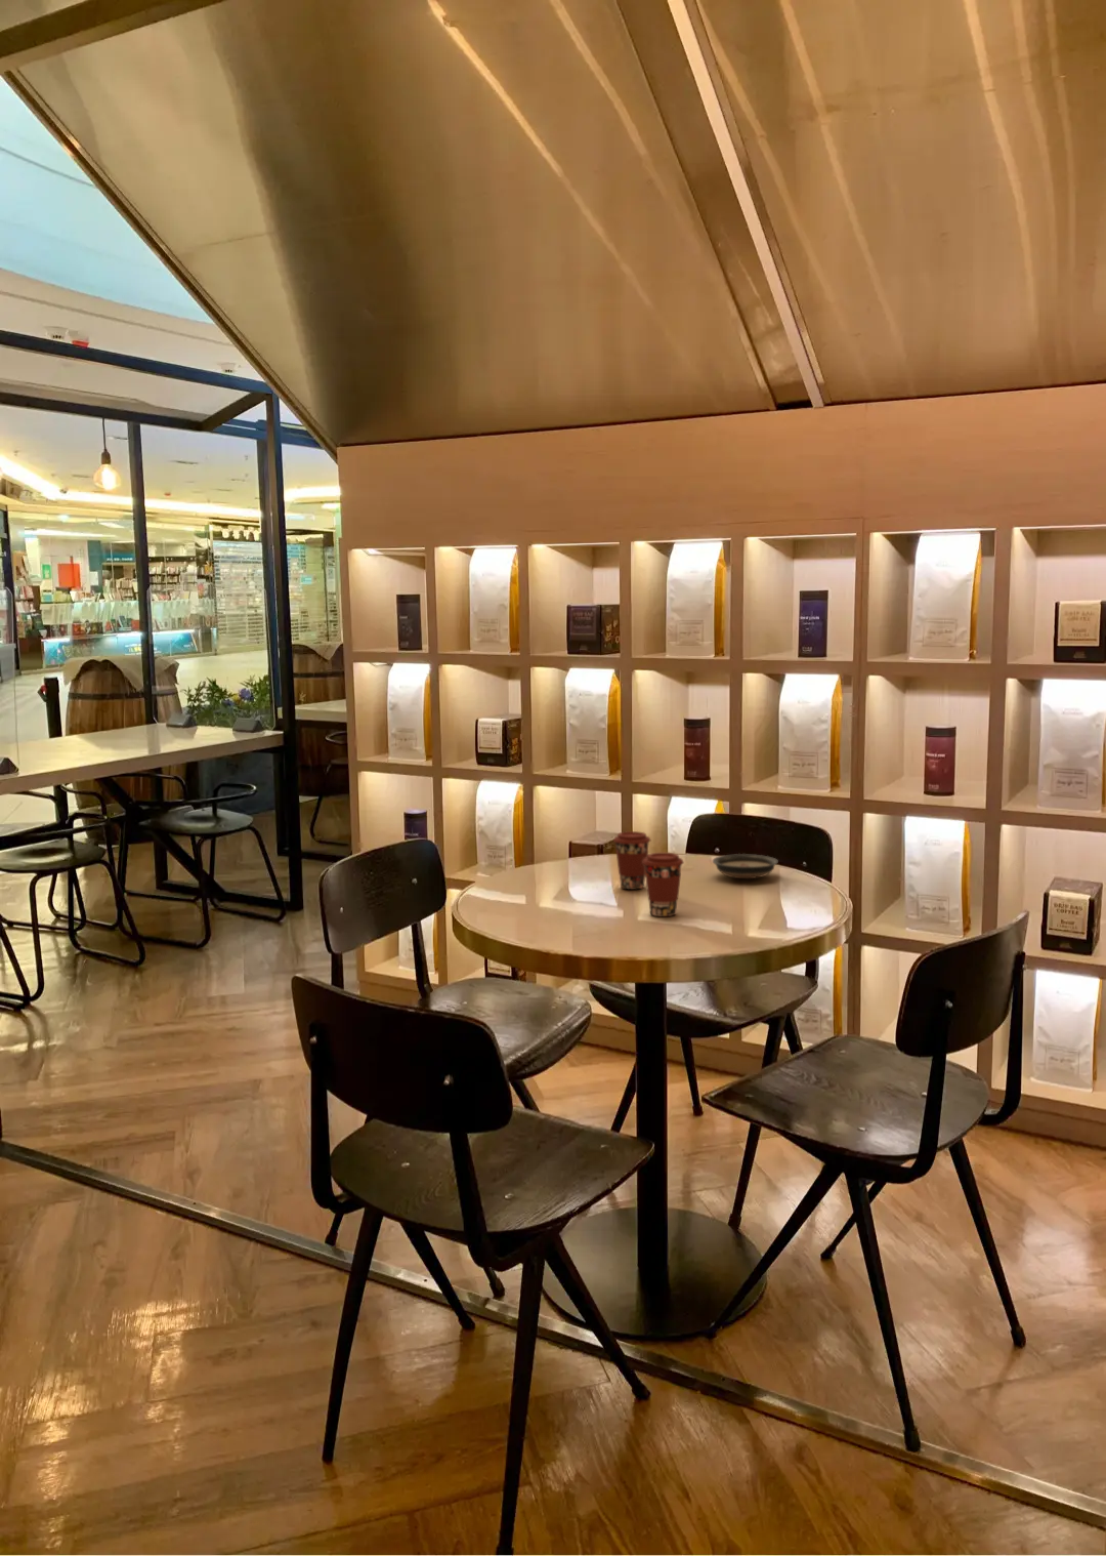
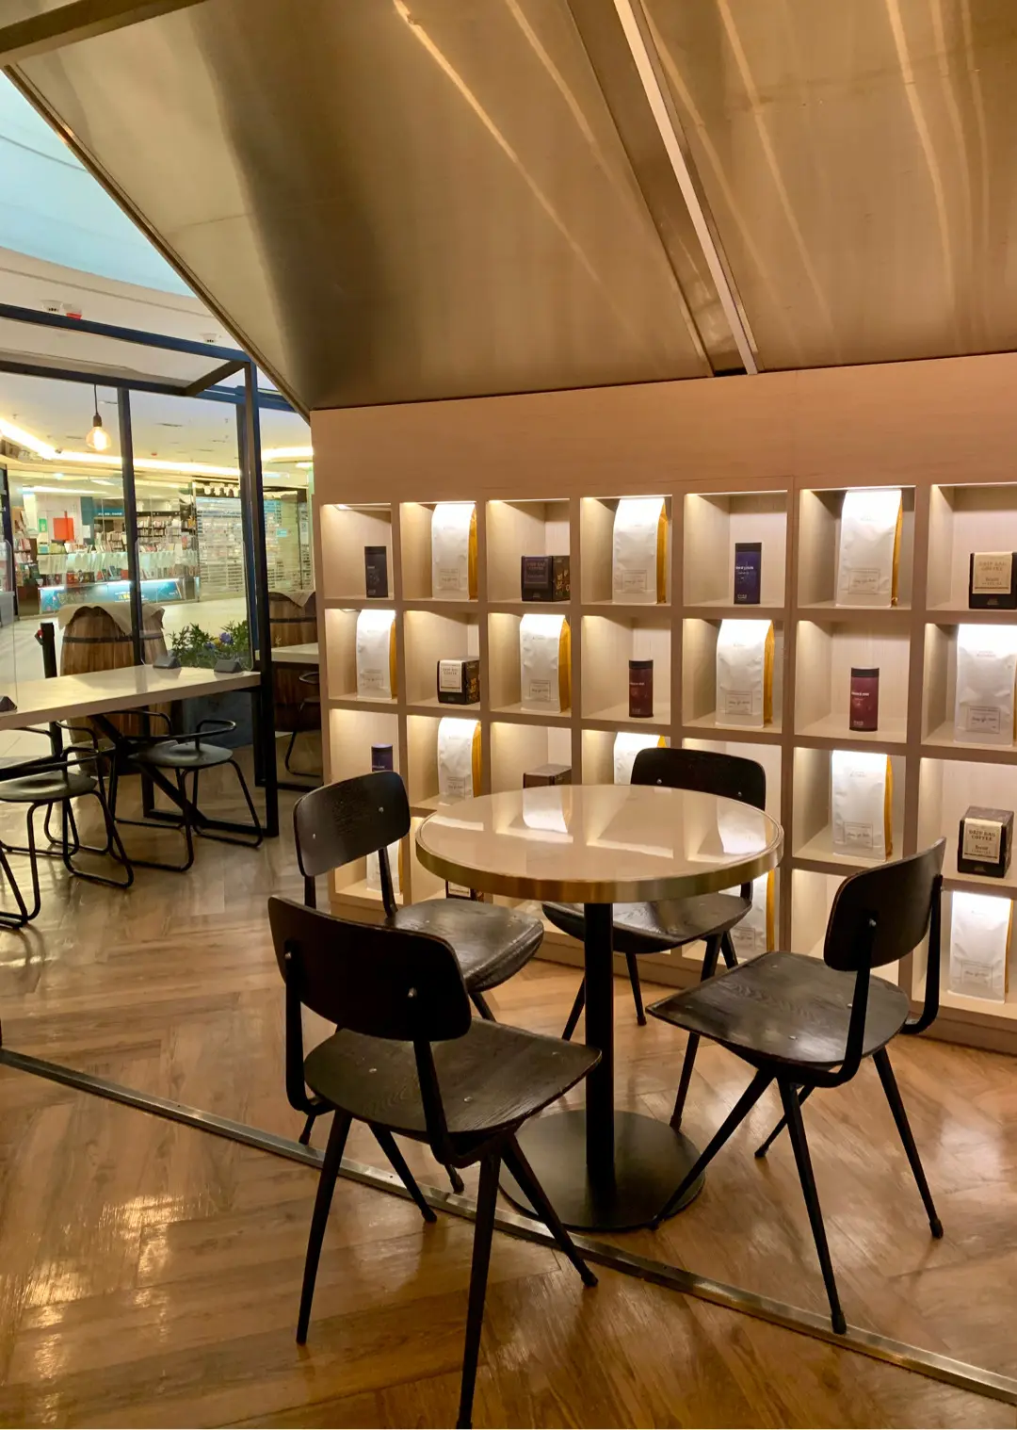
- coffee cup [613,830,651,891]
- coffee cup [642,852,685,918]
- saucer [712,853,779,879]
